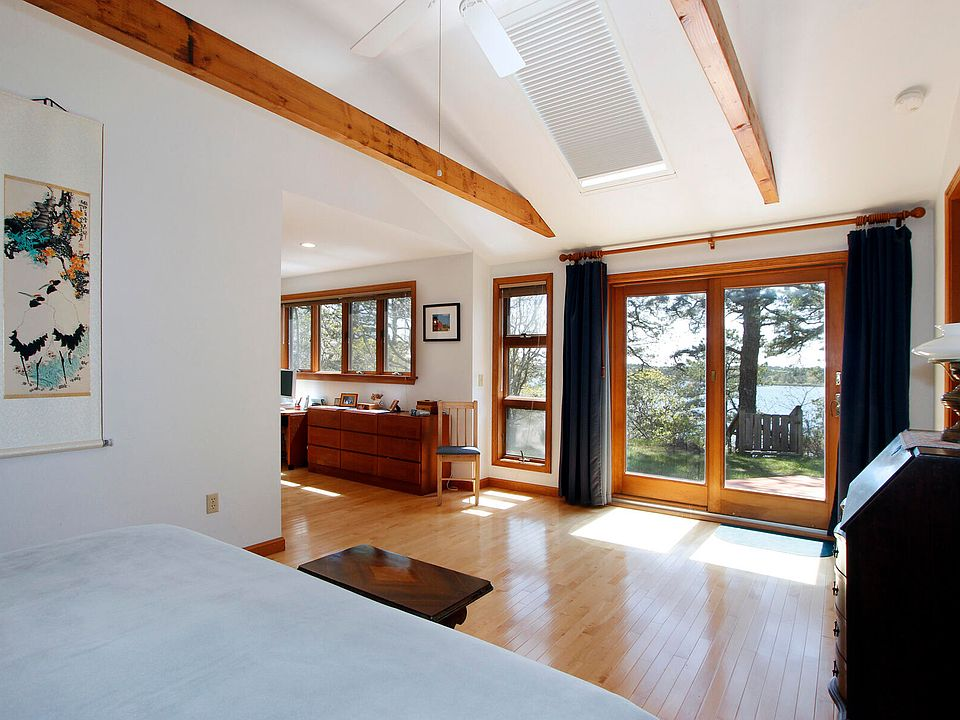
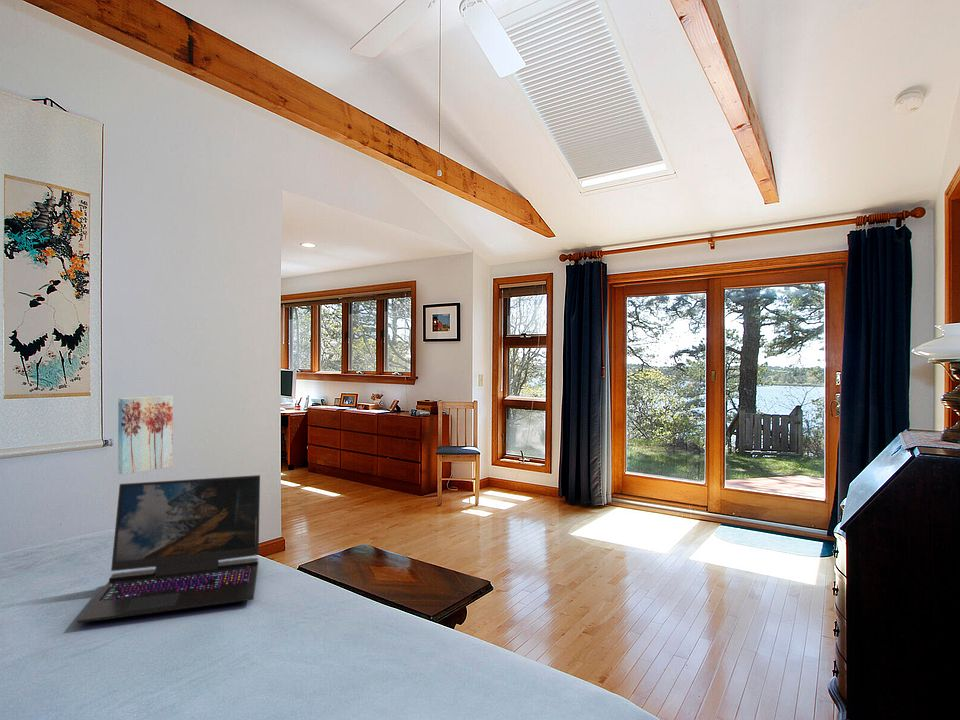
+ laptop [76,474,261,624]
+ wall art [117,395,174,476]
